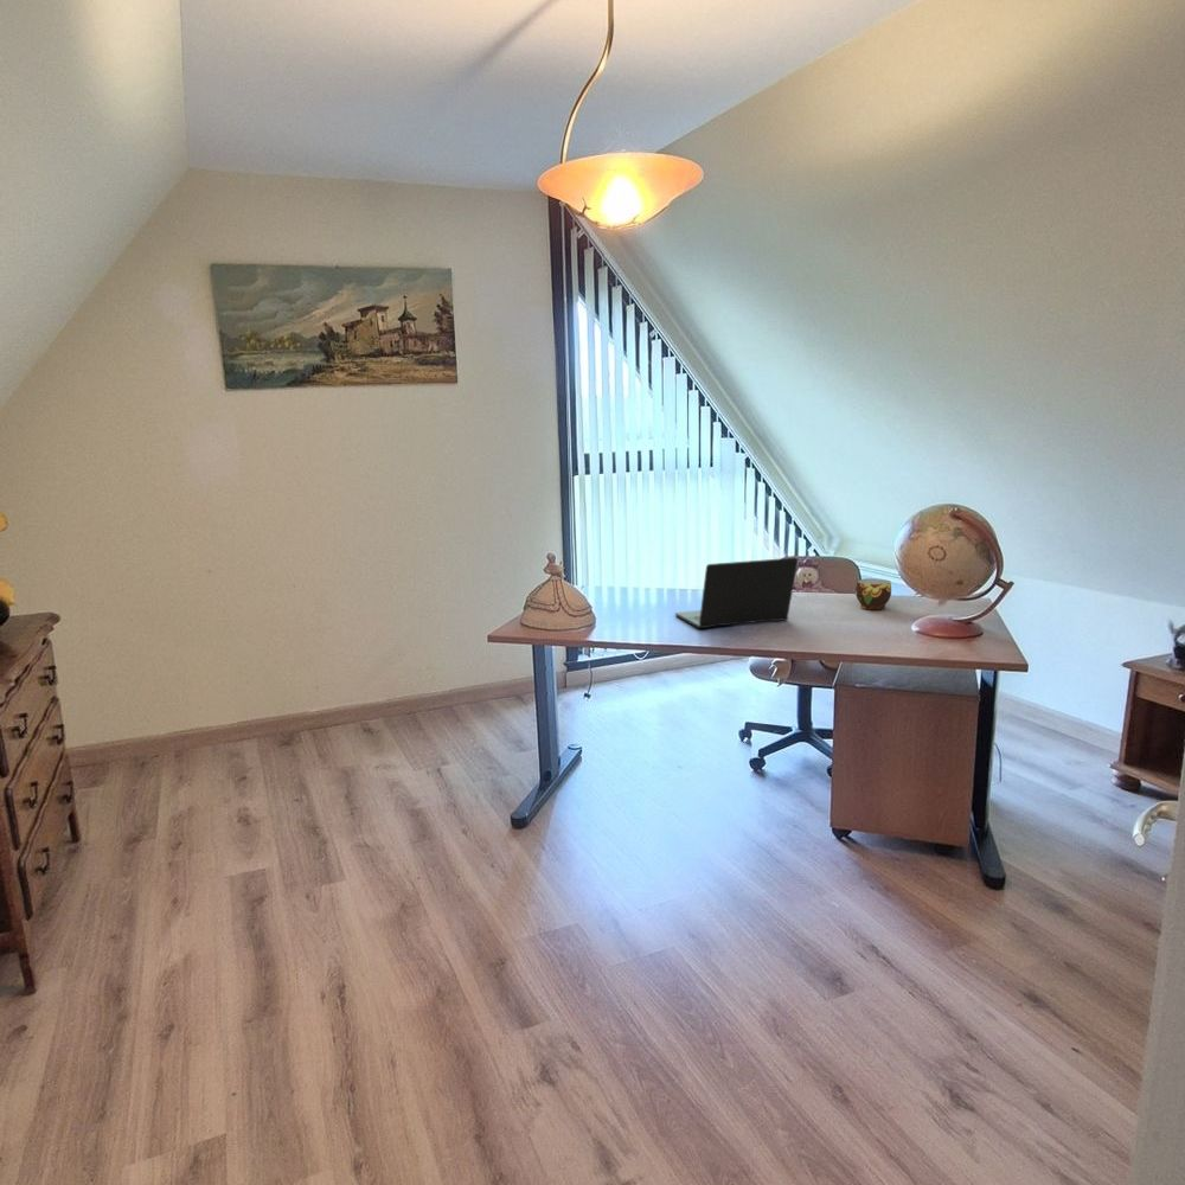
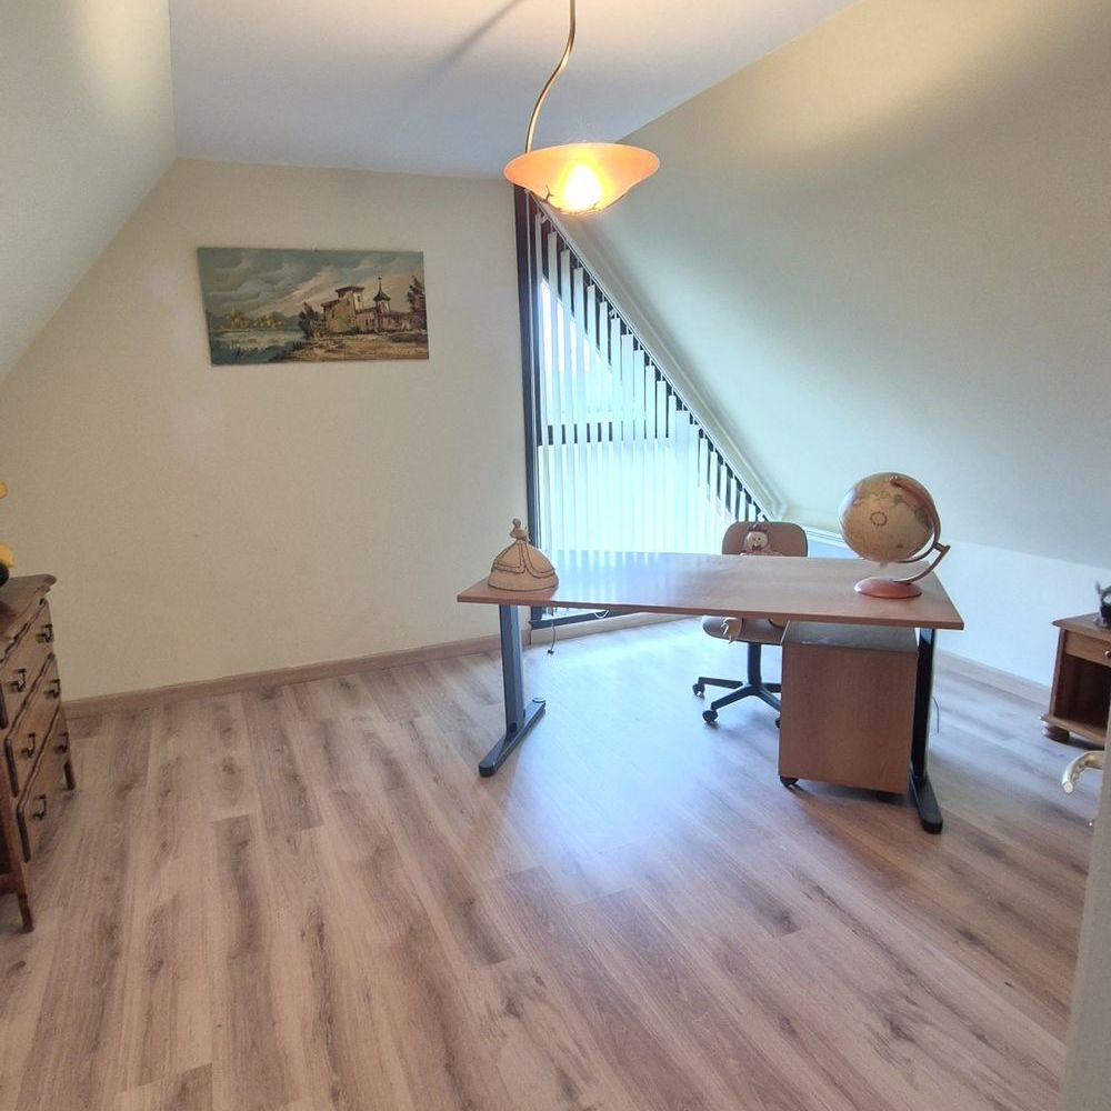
- laptop [674,557,799,629]
- cup [854,577,892,610]
